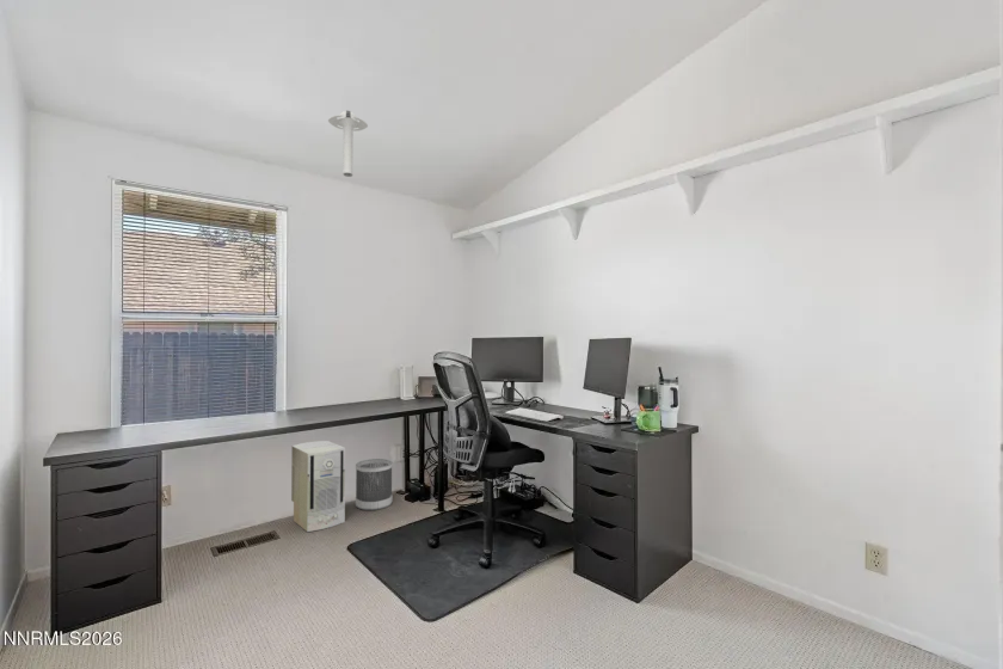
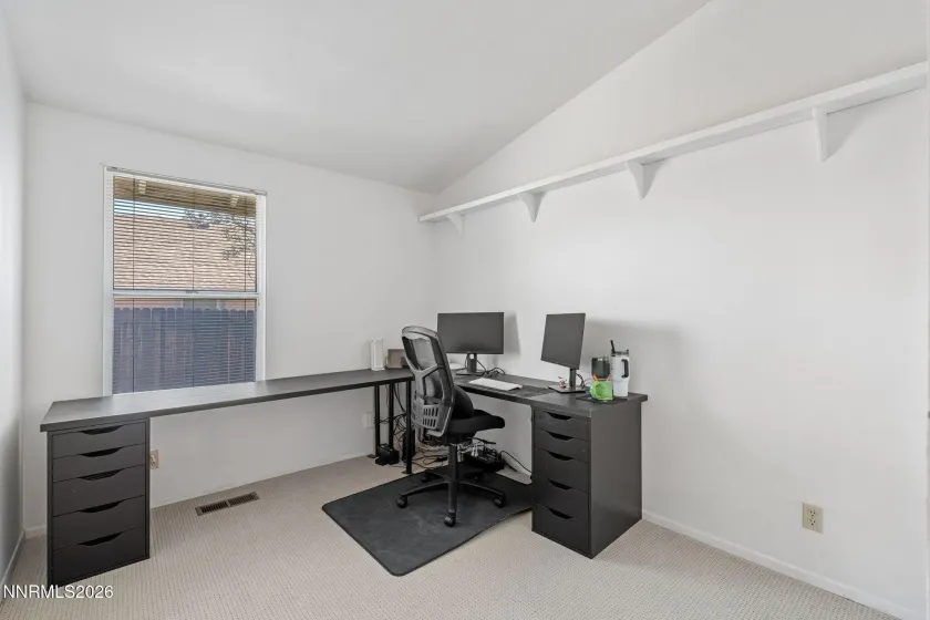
- air purifier [290,440,346,533]
- ceiling light [327,110,369,178]
- wastebasket [355,458,394,511]
